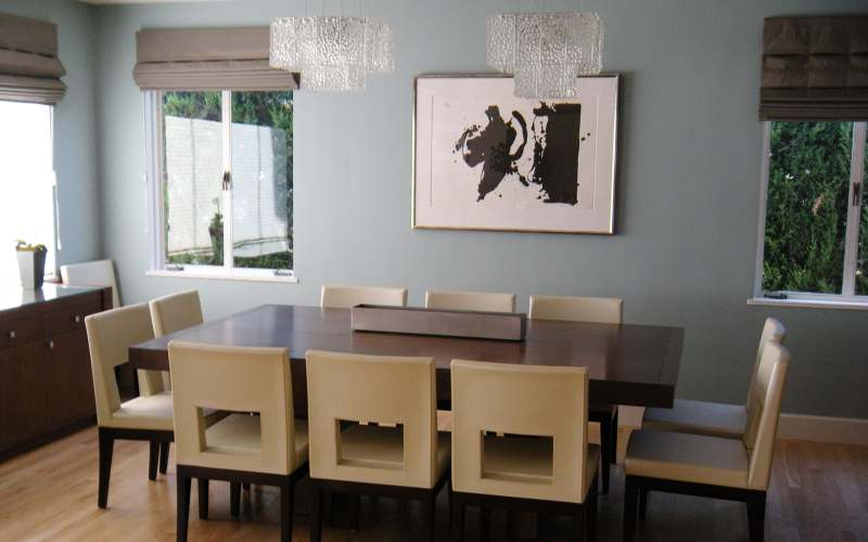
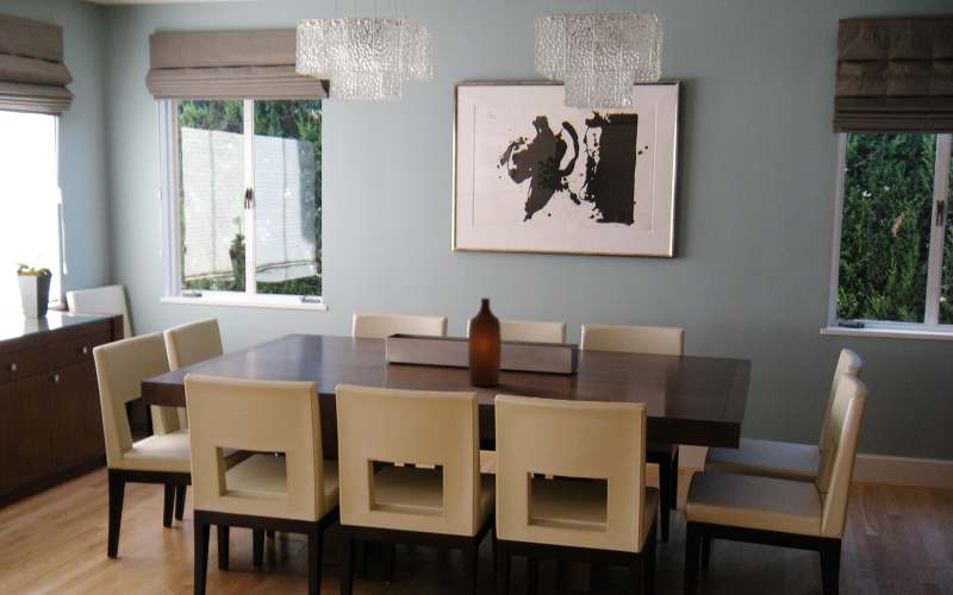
+ bottle [467,298,503,387]
